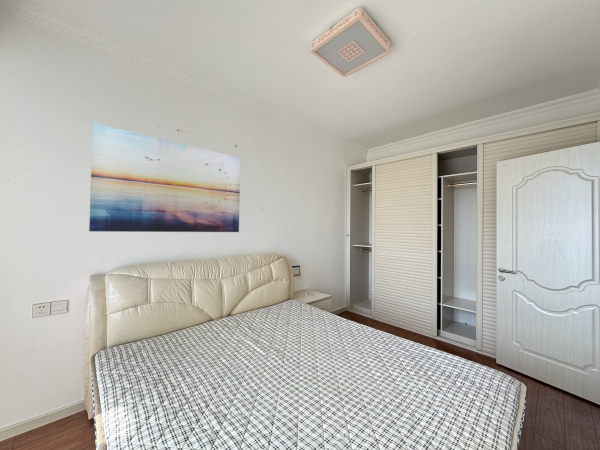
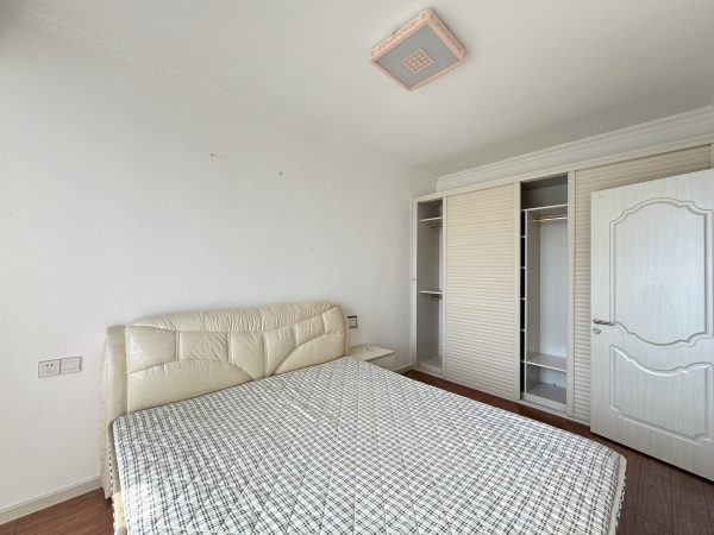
- wall art [88,122,241,233]
